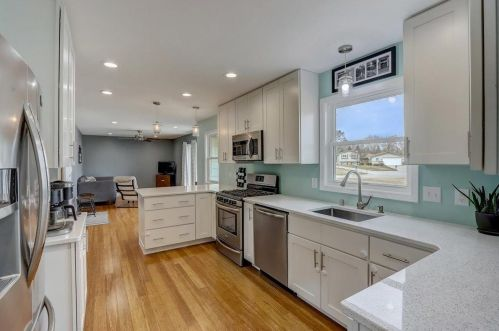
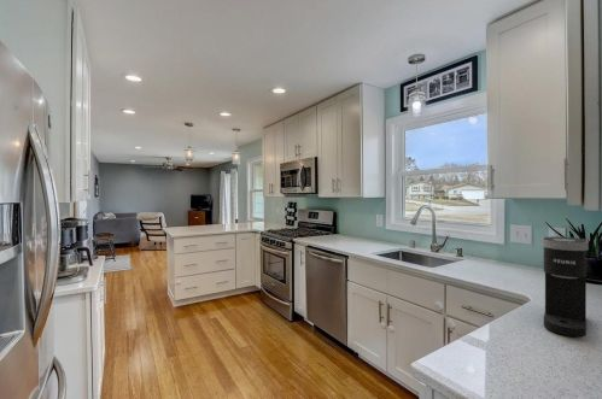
+ coffee maker [540,235,590,339]
